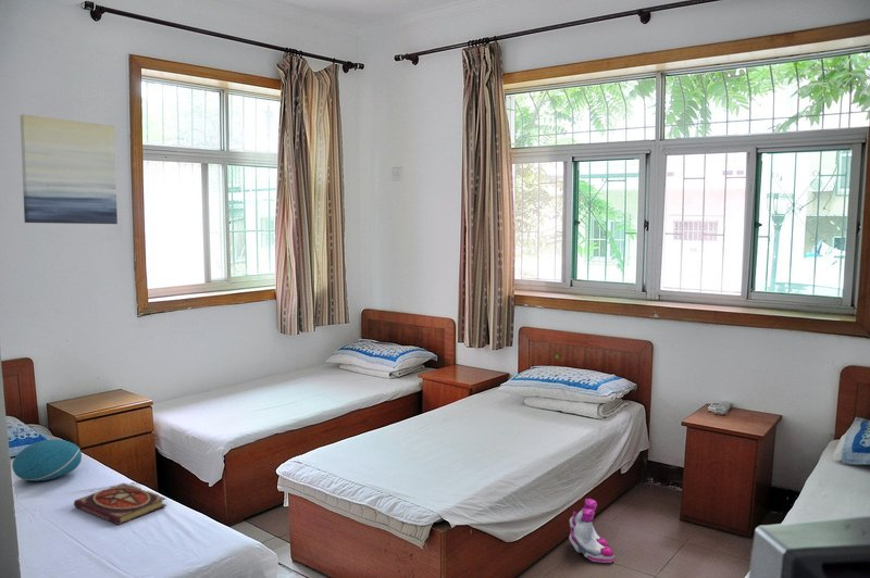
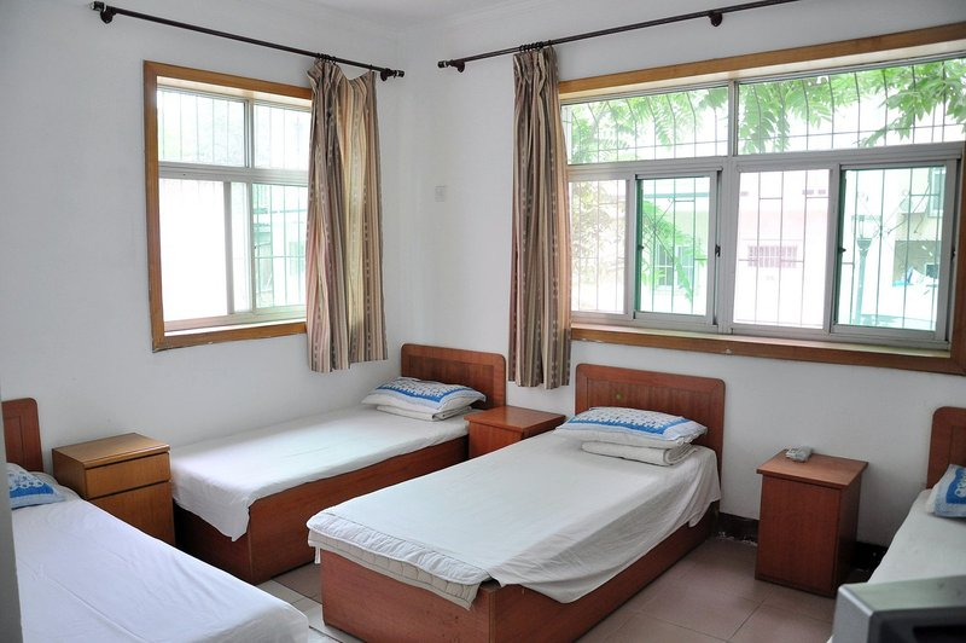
- boots [568,498,616,564]
- book [73,482,167,526]
- wall art [20,113,119,225]
- cushion [11,438,83,482]
